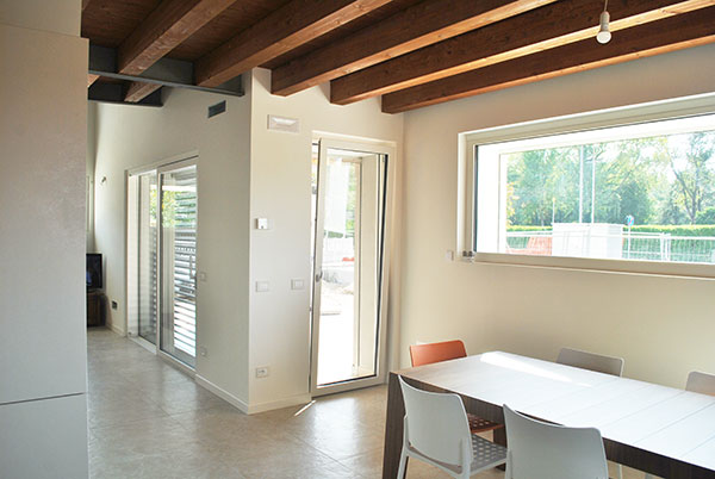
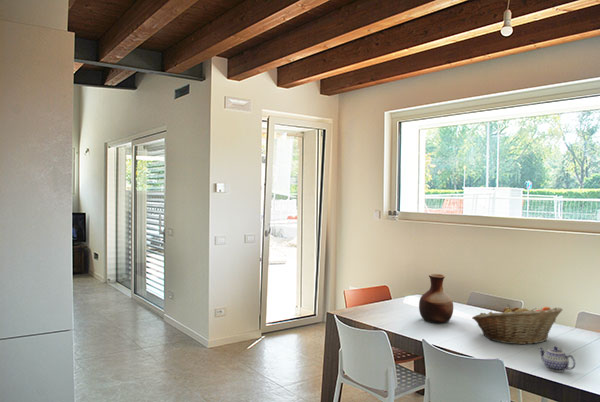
+ fruit basket [471,304,564,346]
+ teapot [537,346,577,373]
+ vase [418,273,454,324]
